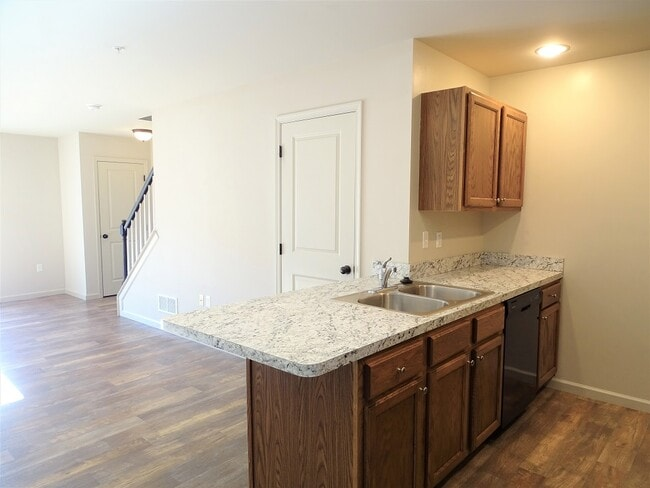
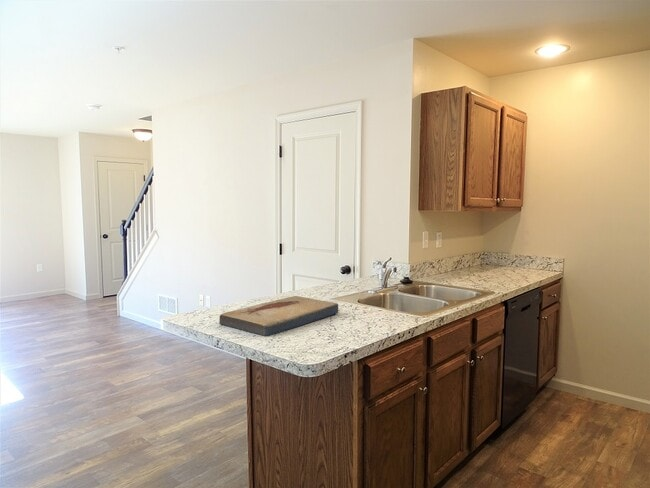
+ fish fossil [218,295,339,337]
